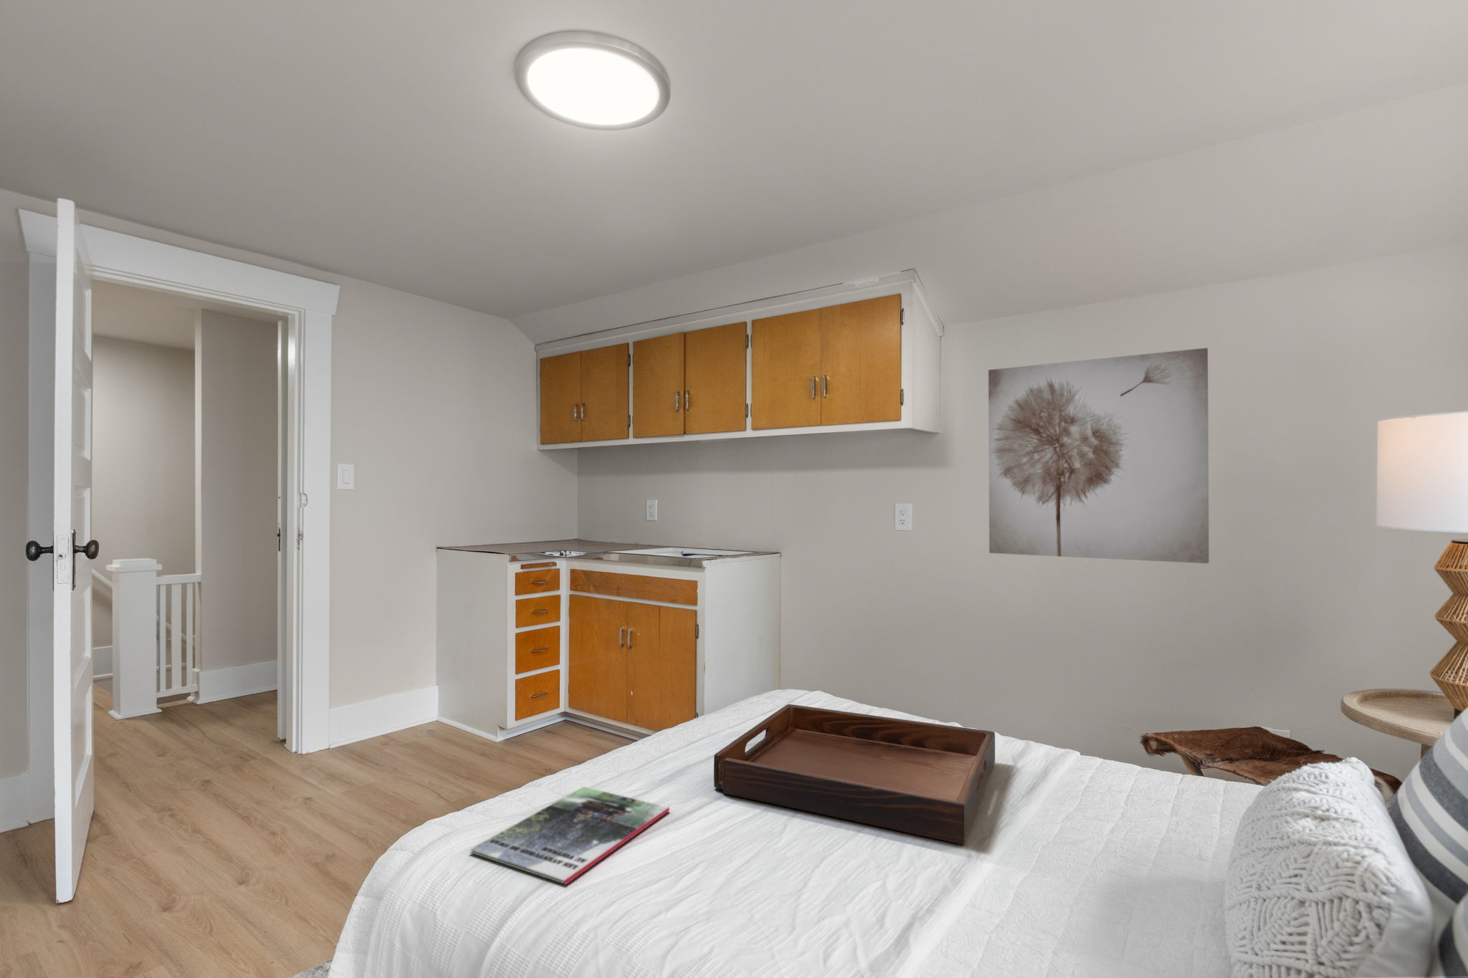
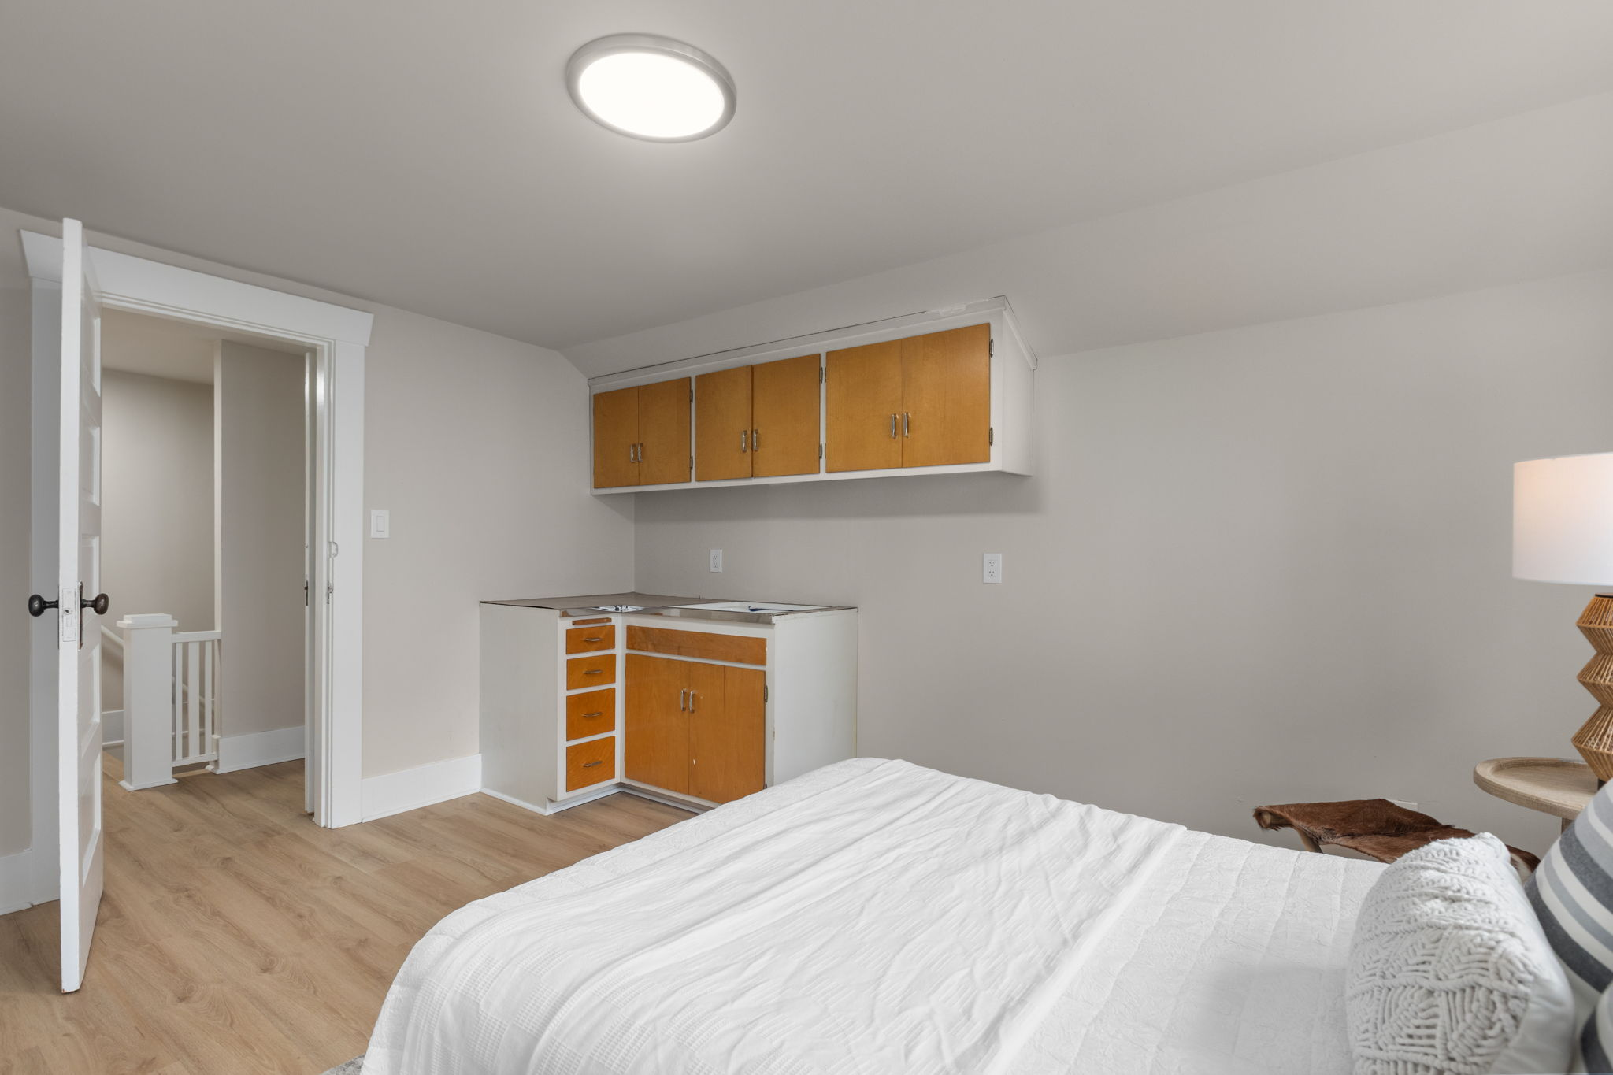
- wall art [988,347,1209,564]
- serving tray [713,704,995,845]
- magazine [469,786,670,885]
